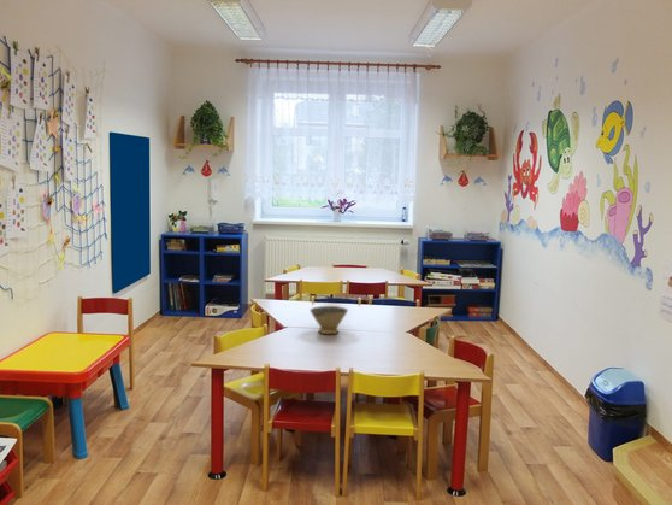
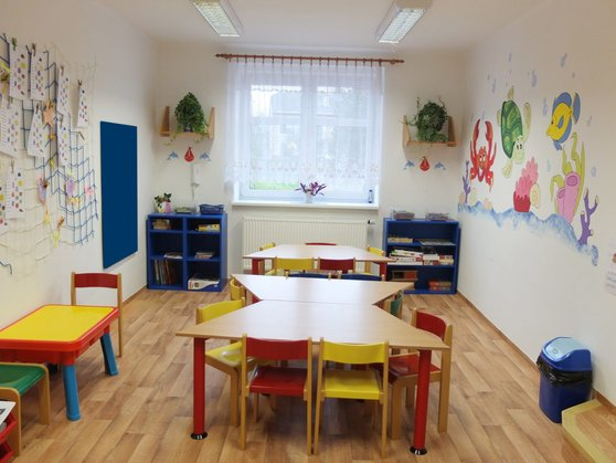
- bowl [308,305,349,335]
